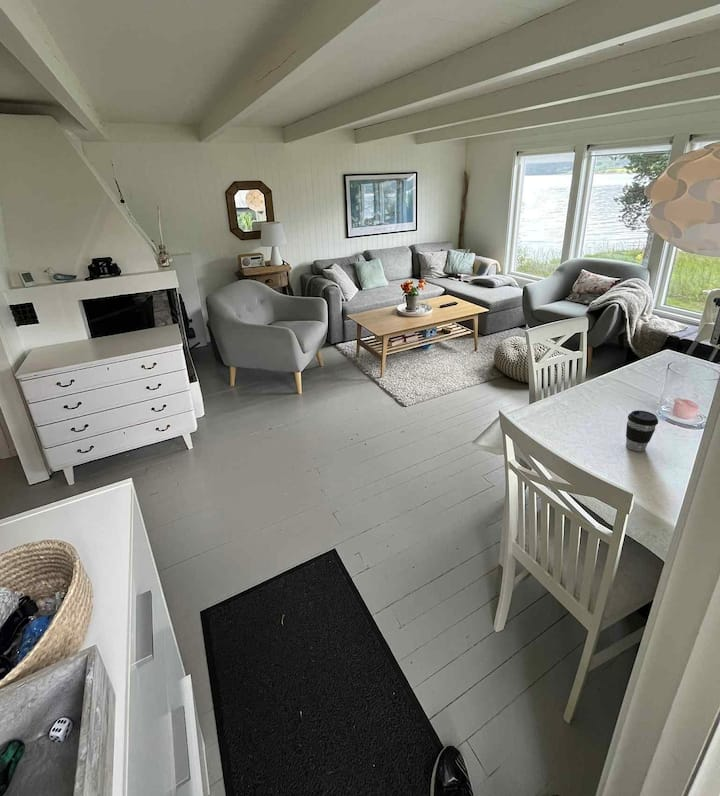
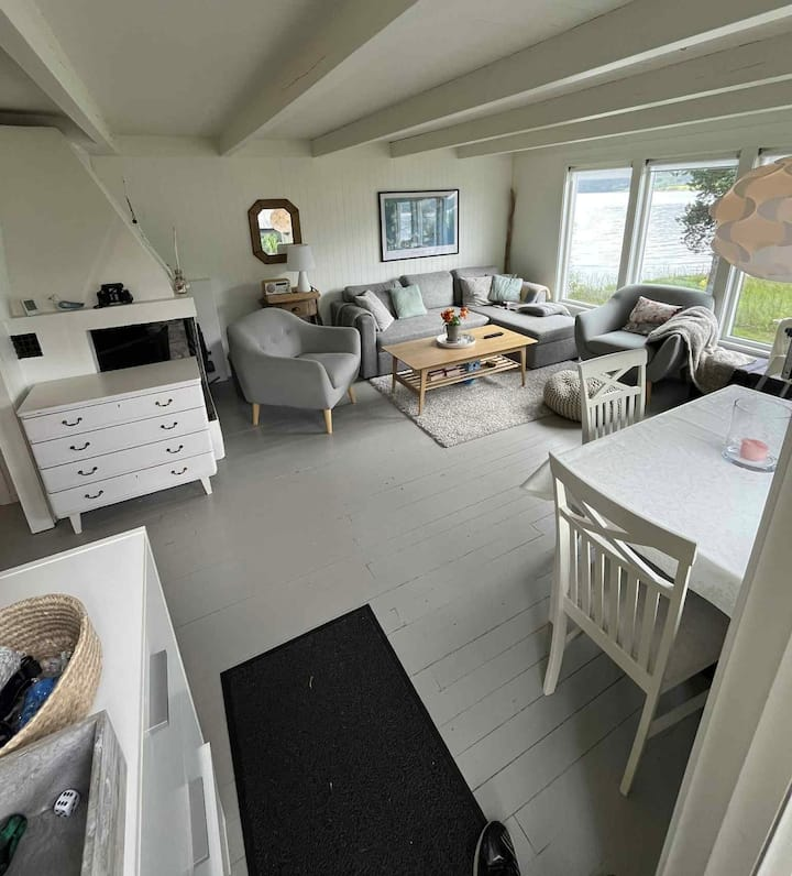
- coffee cup [625,409,659,452]
